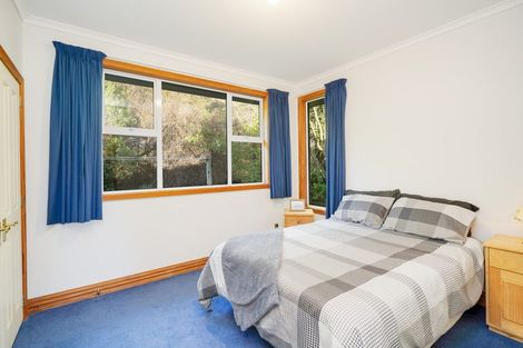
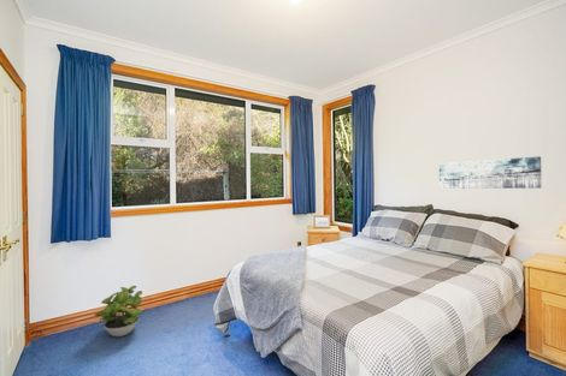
+ potted plant [93,285,143,338]
+ wall art [438,155,542,190]
